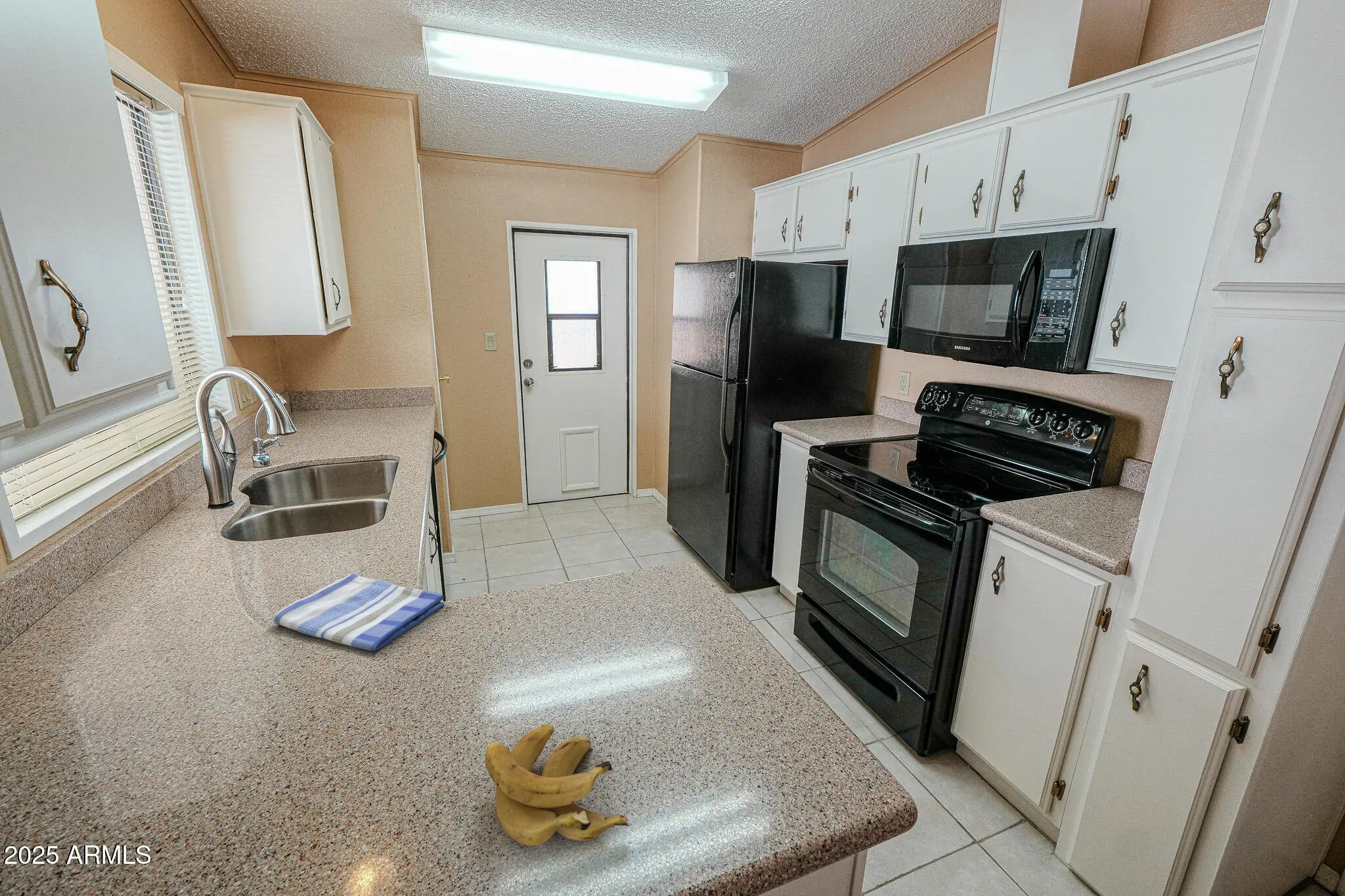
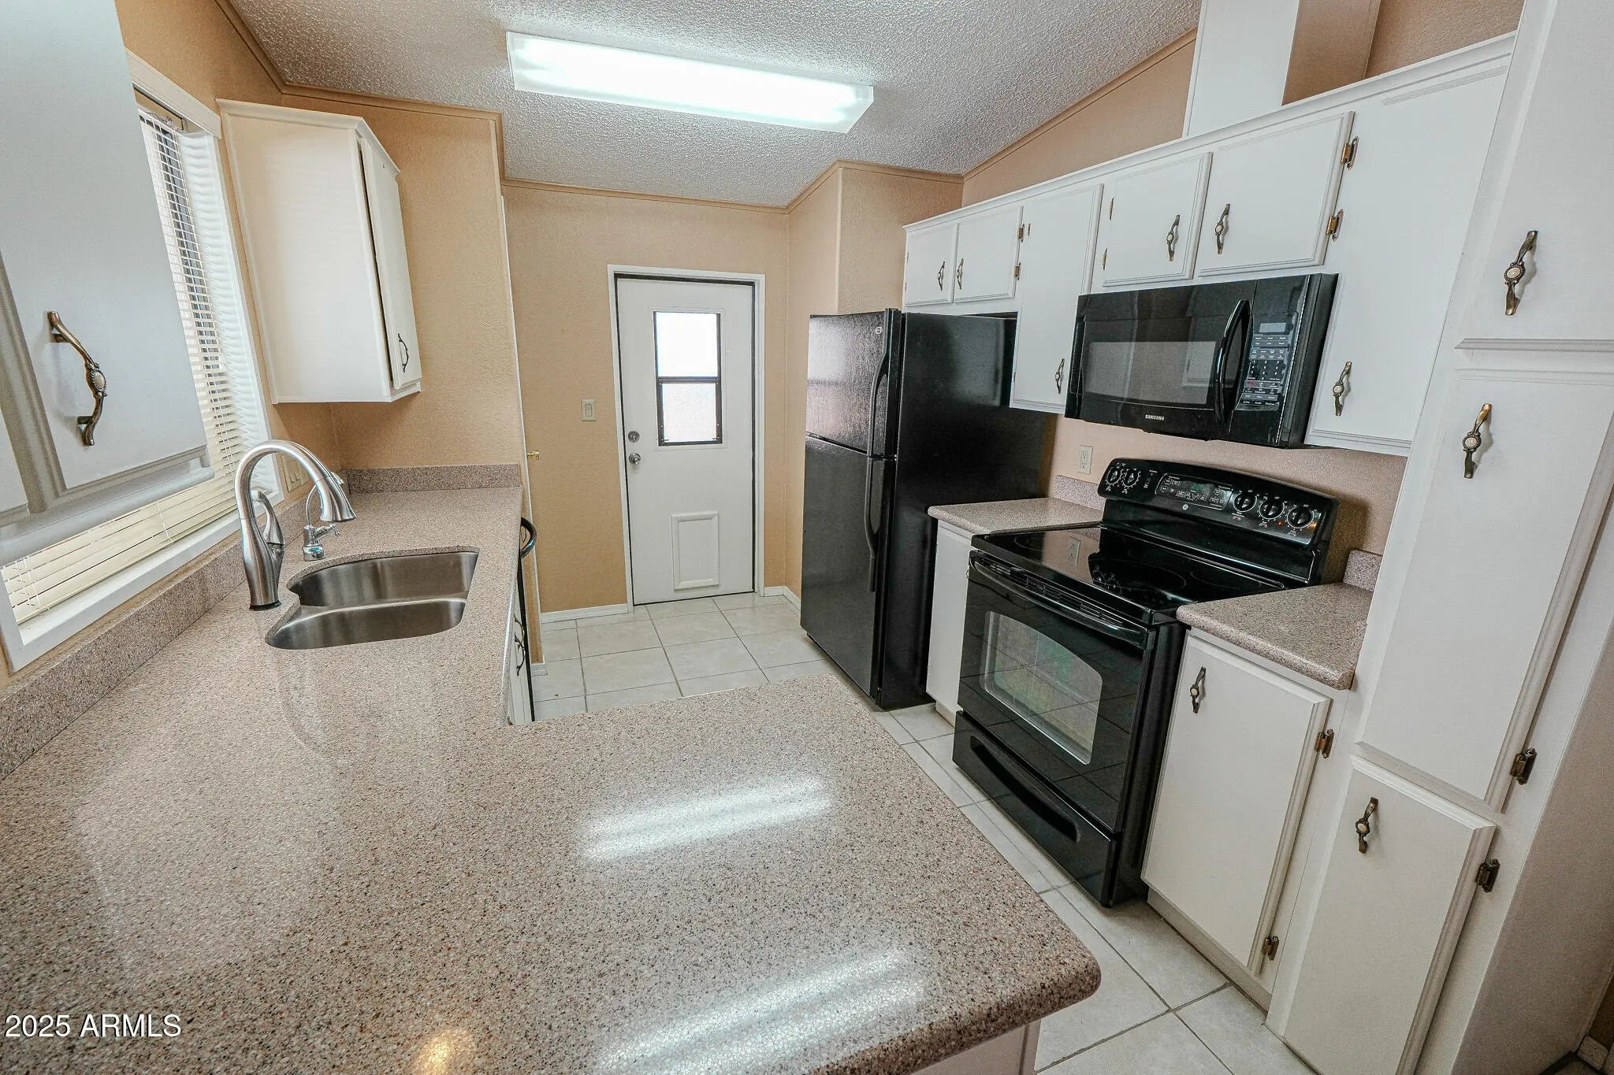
- dish towel [273,572,445,652]
- banana [485,724,630,847]
